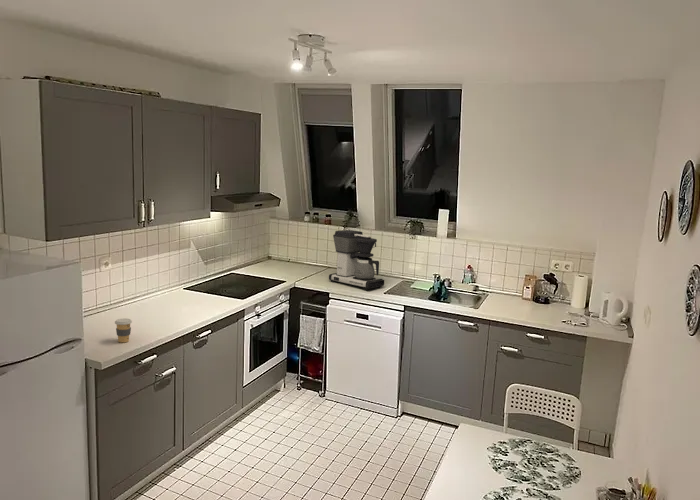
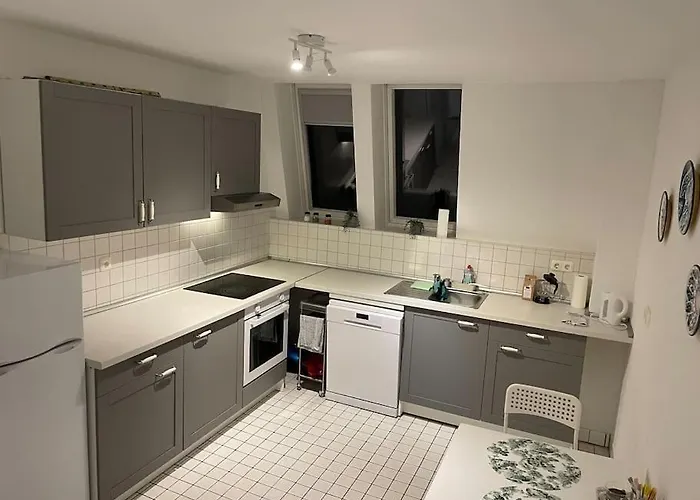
- coffee maker [328,229,385,291]
- coffee cup [114,317,133,343]
